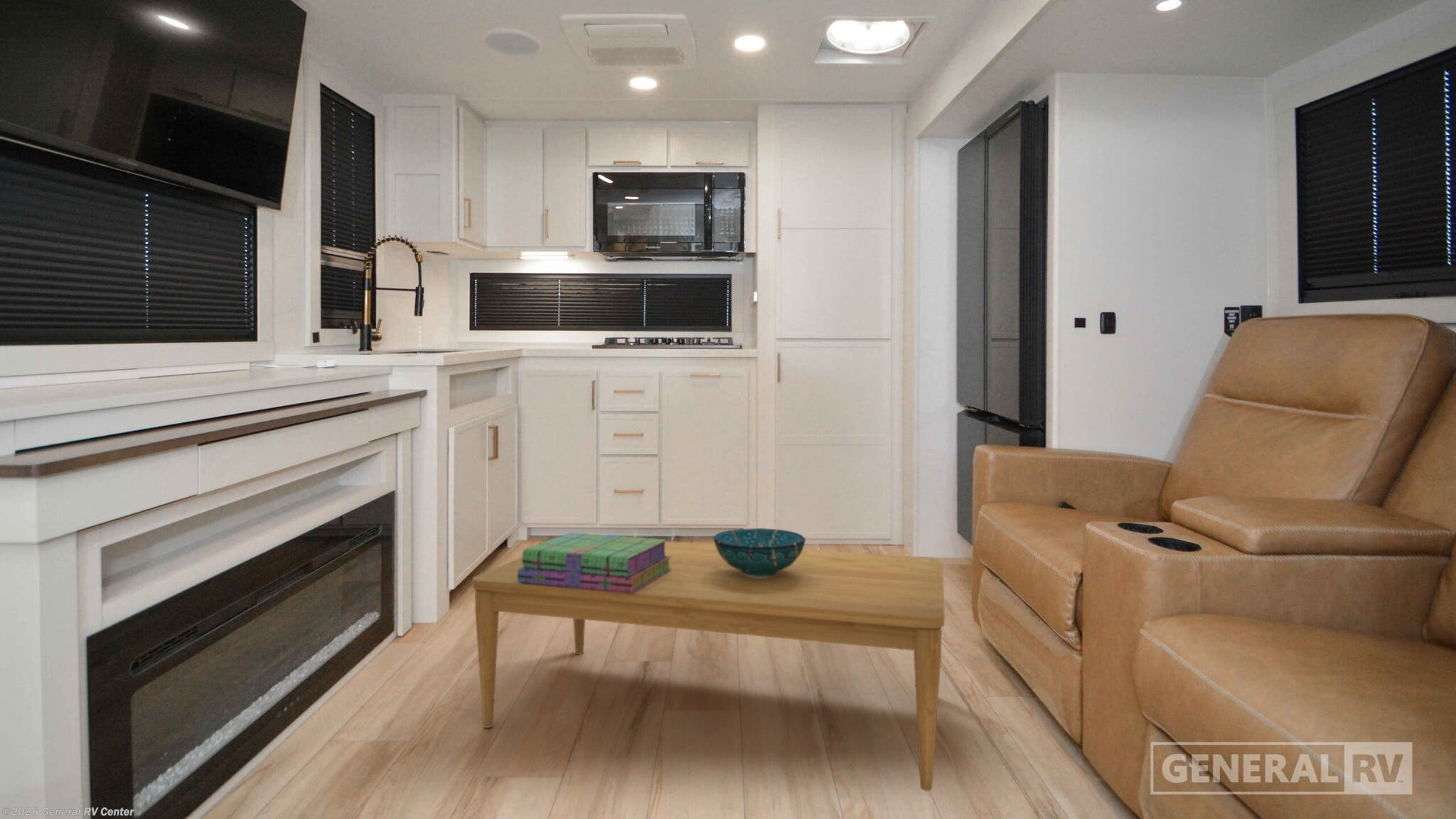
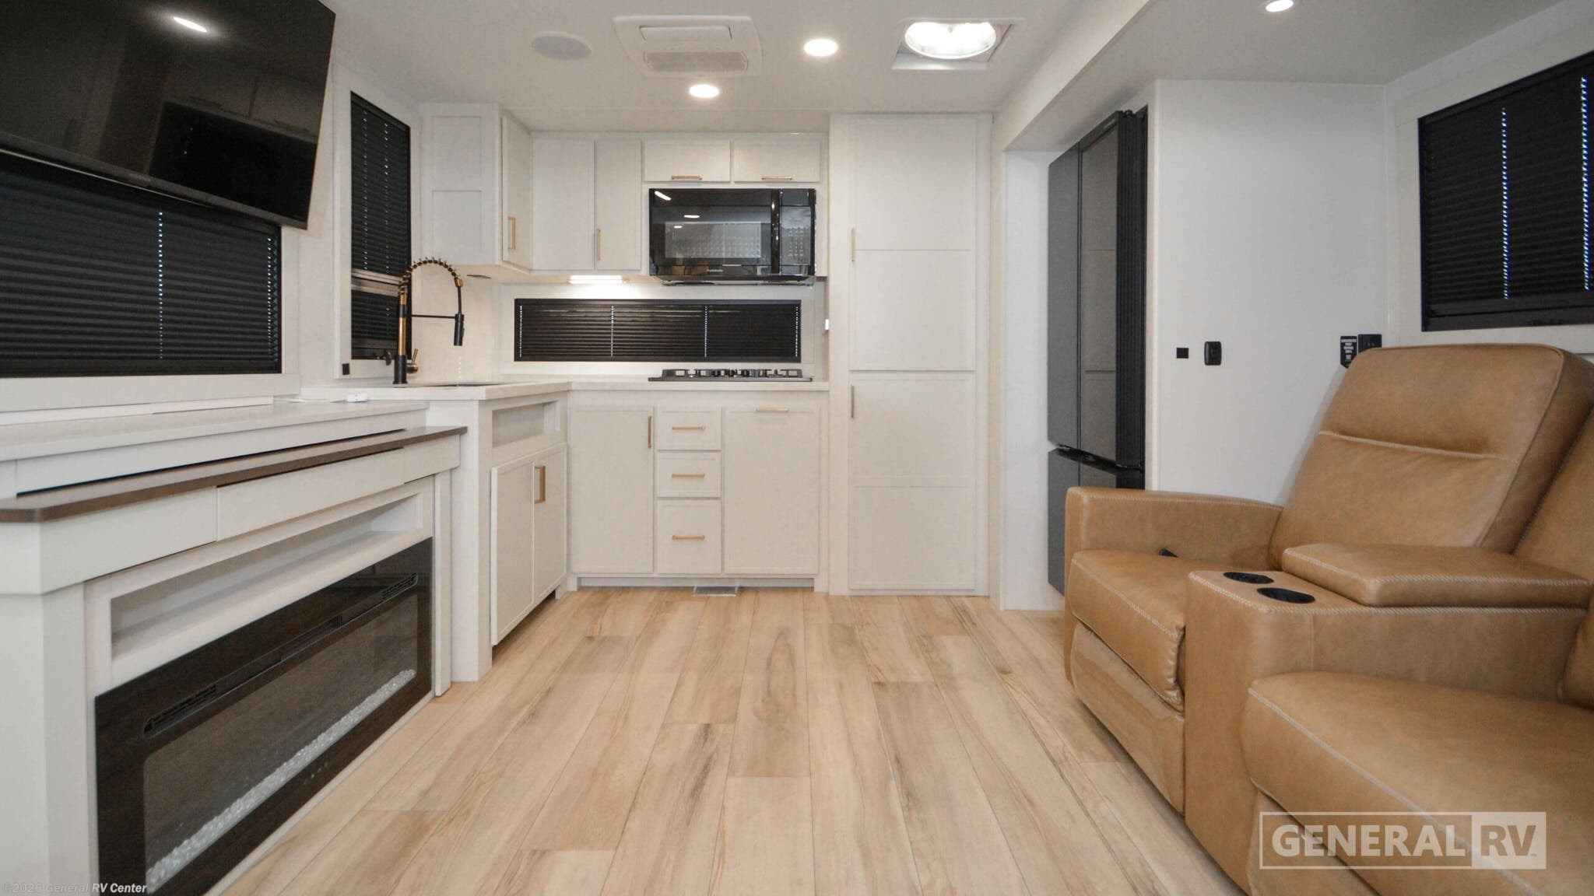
- decorative bowl [712,528,806,578]
- stack of books [518,532,671,593]
- coffee table [472,541,946,791]
